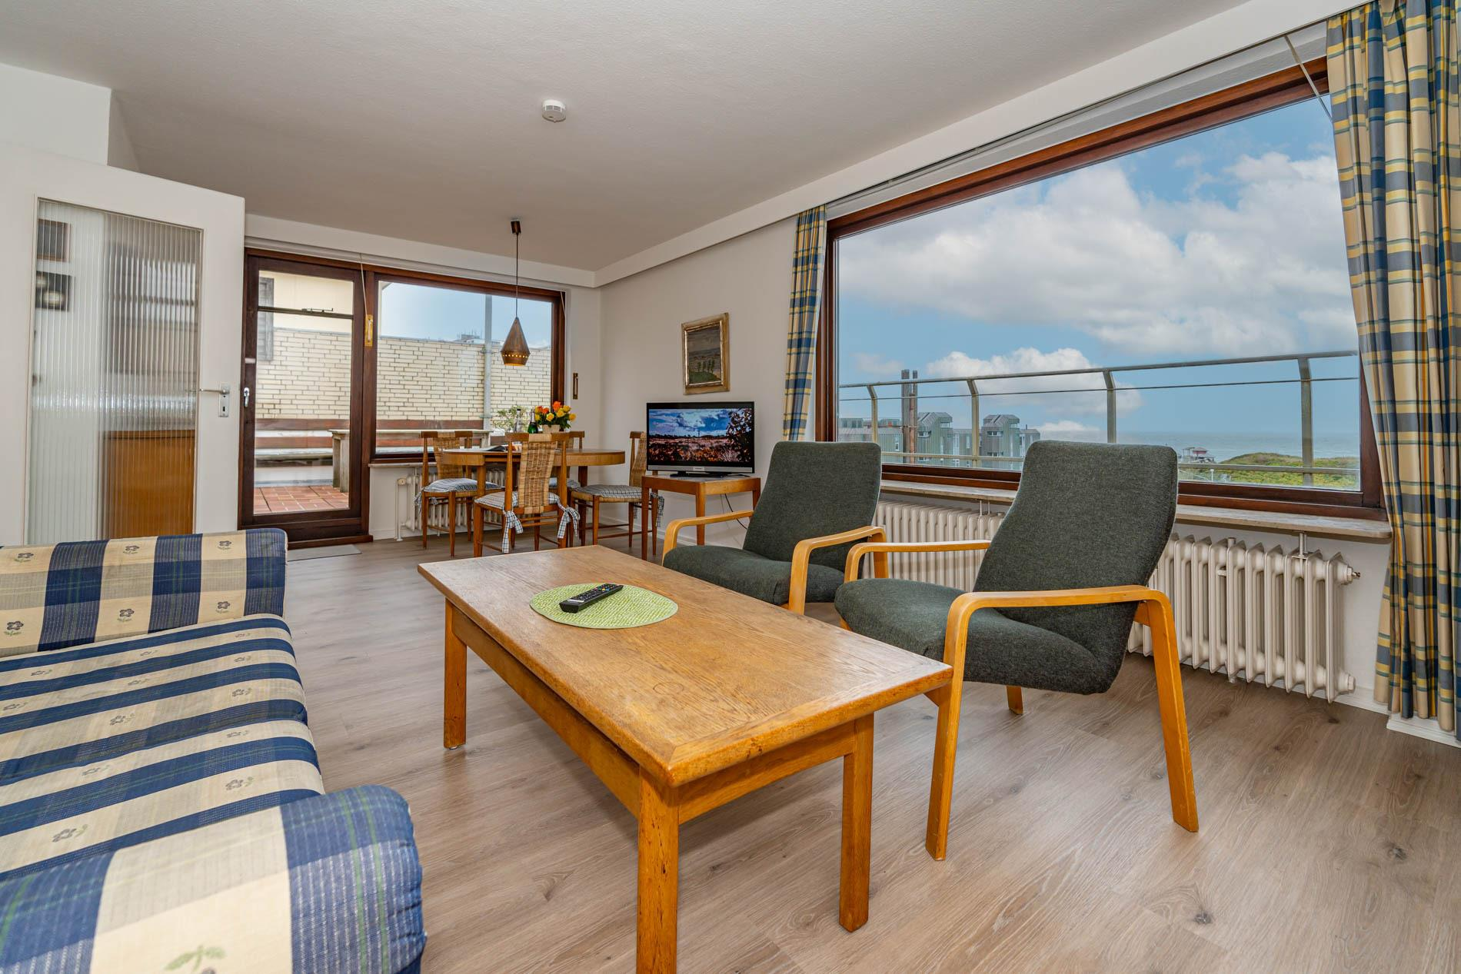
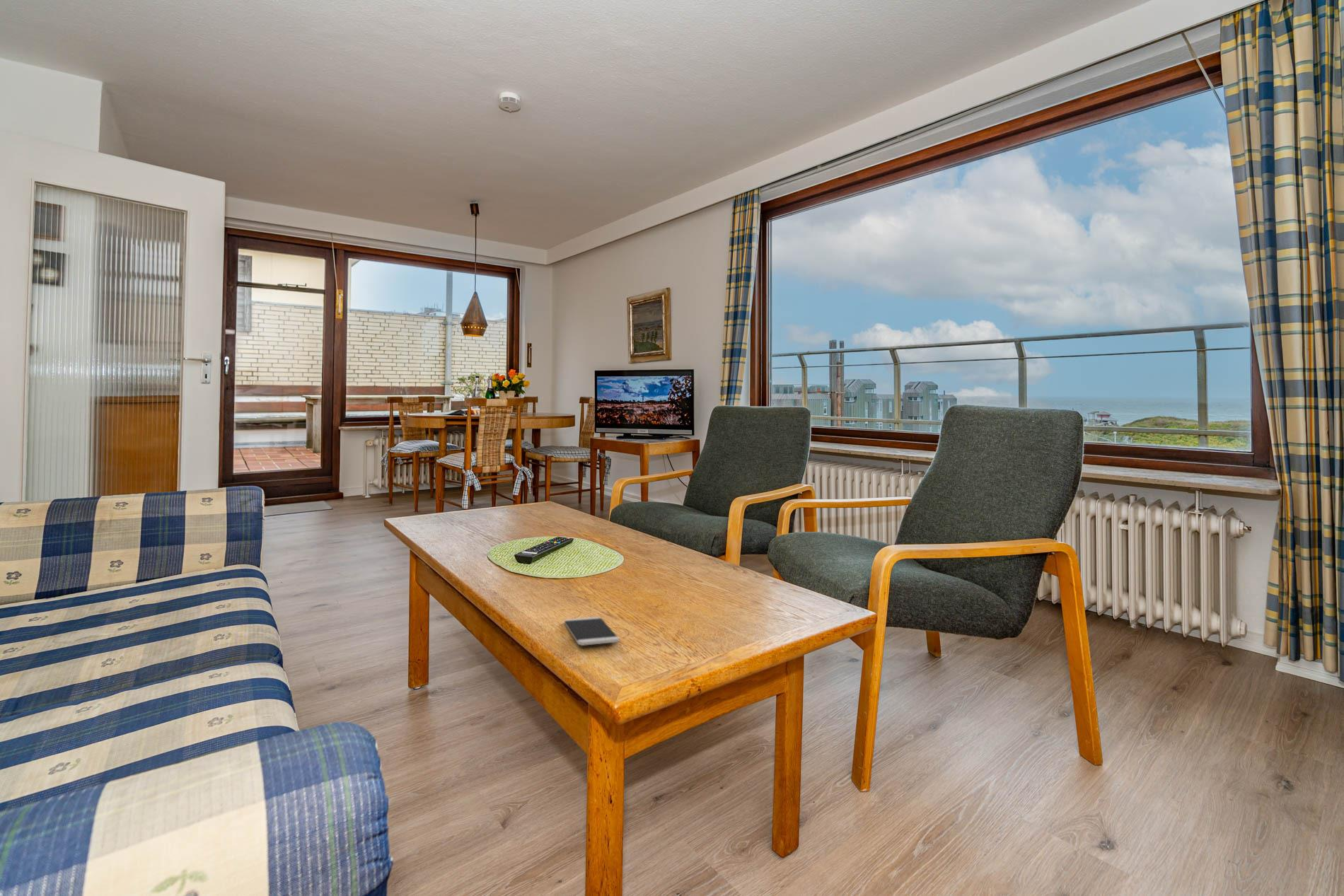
+ smartphone [564,617,620,646]
